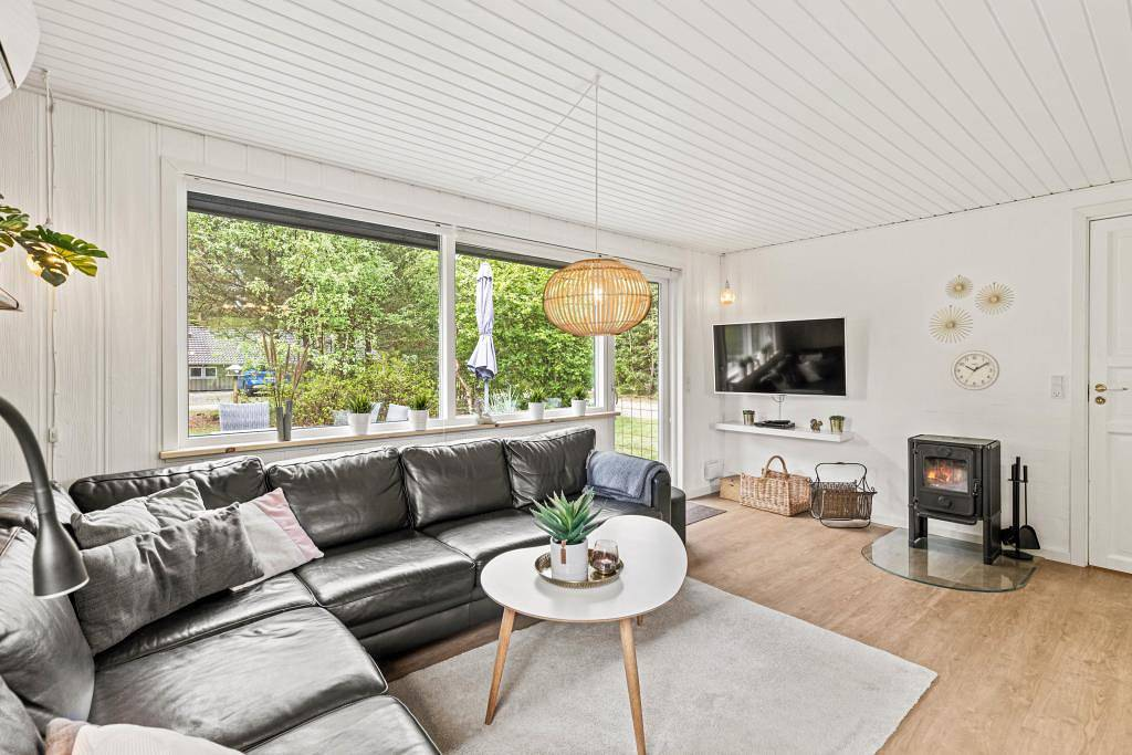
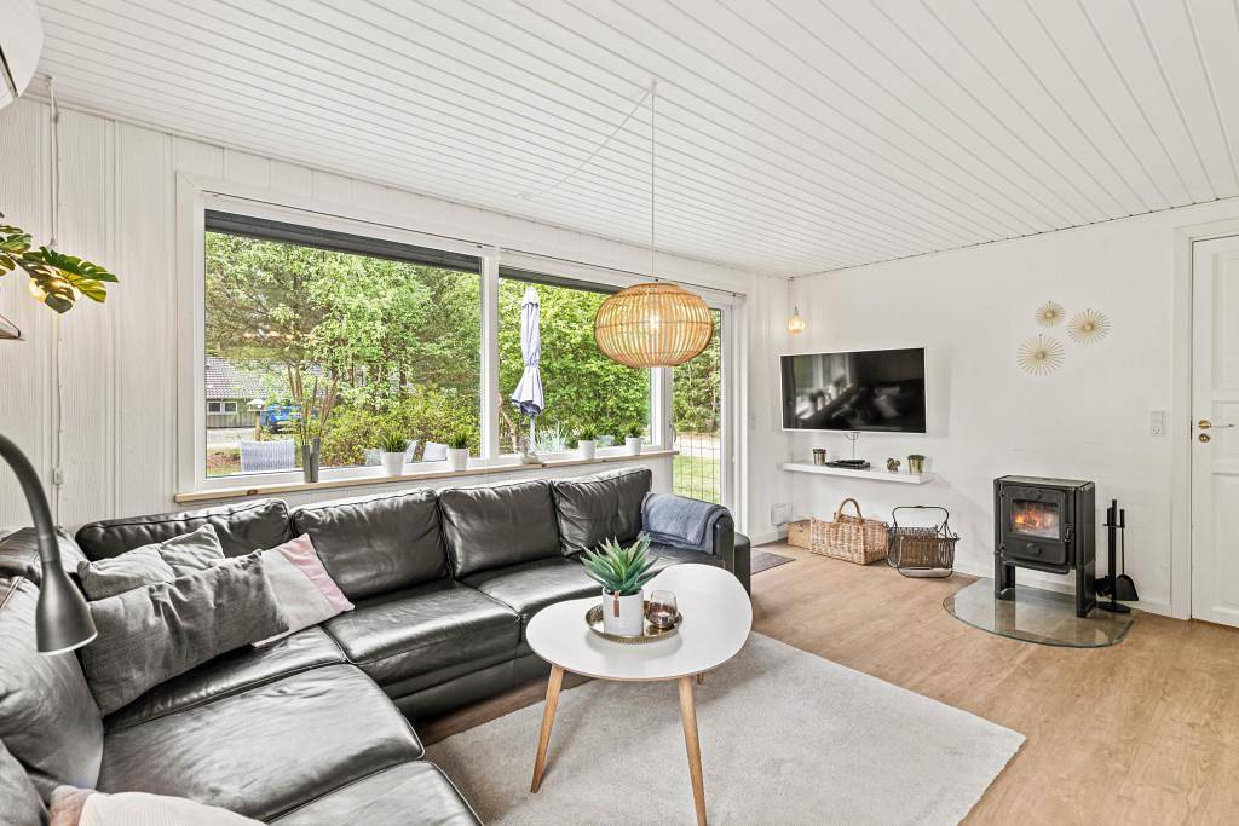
- wall clock [950,349,1000,391]
